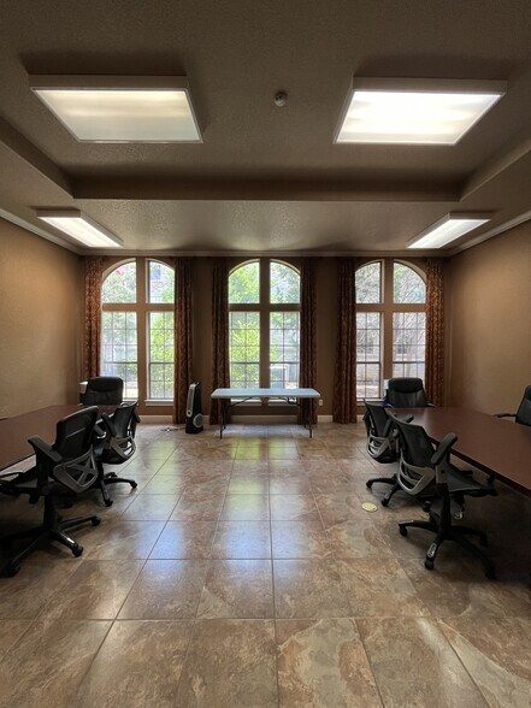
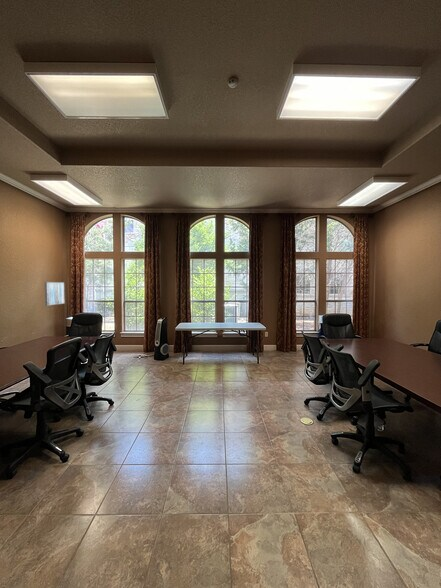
+ wall art [44,281,66,307]
